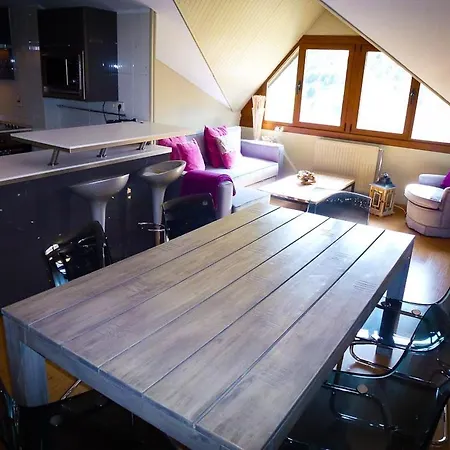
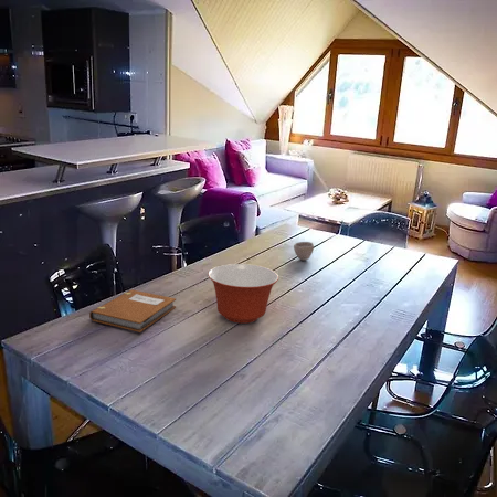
+ notebook [88,289,177,334]
+ mixing bowl [208,263,279,325]
+ cup [293,241,315,262]
